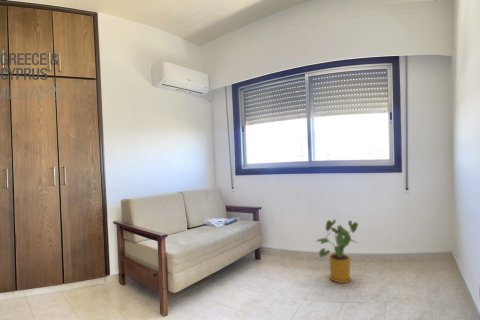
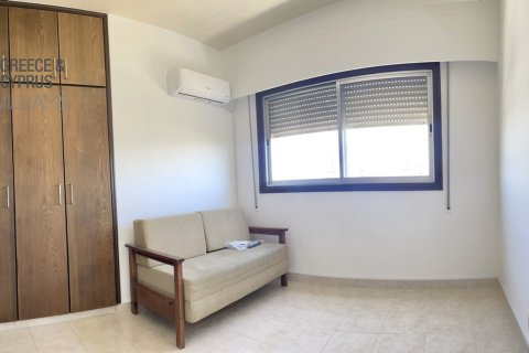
- house plant [314,218,360,284]
